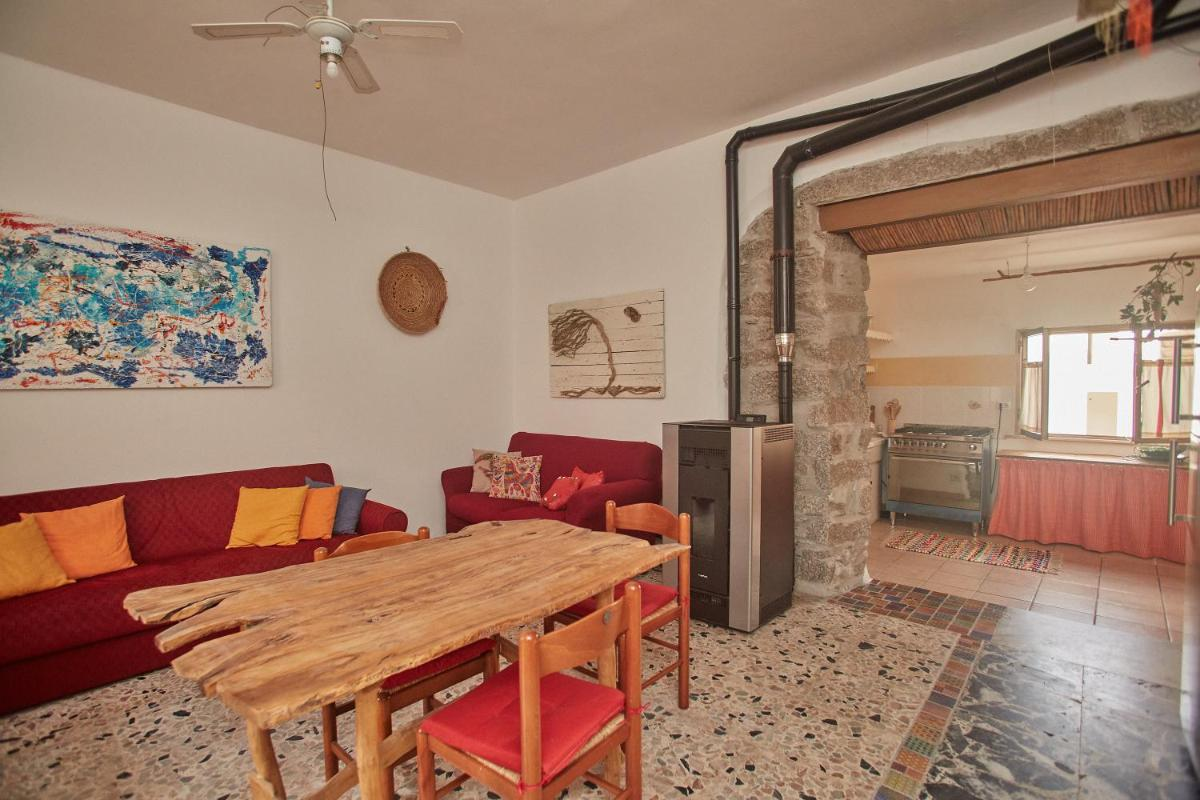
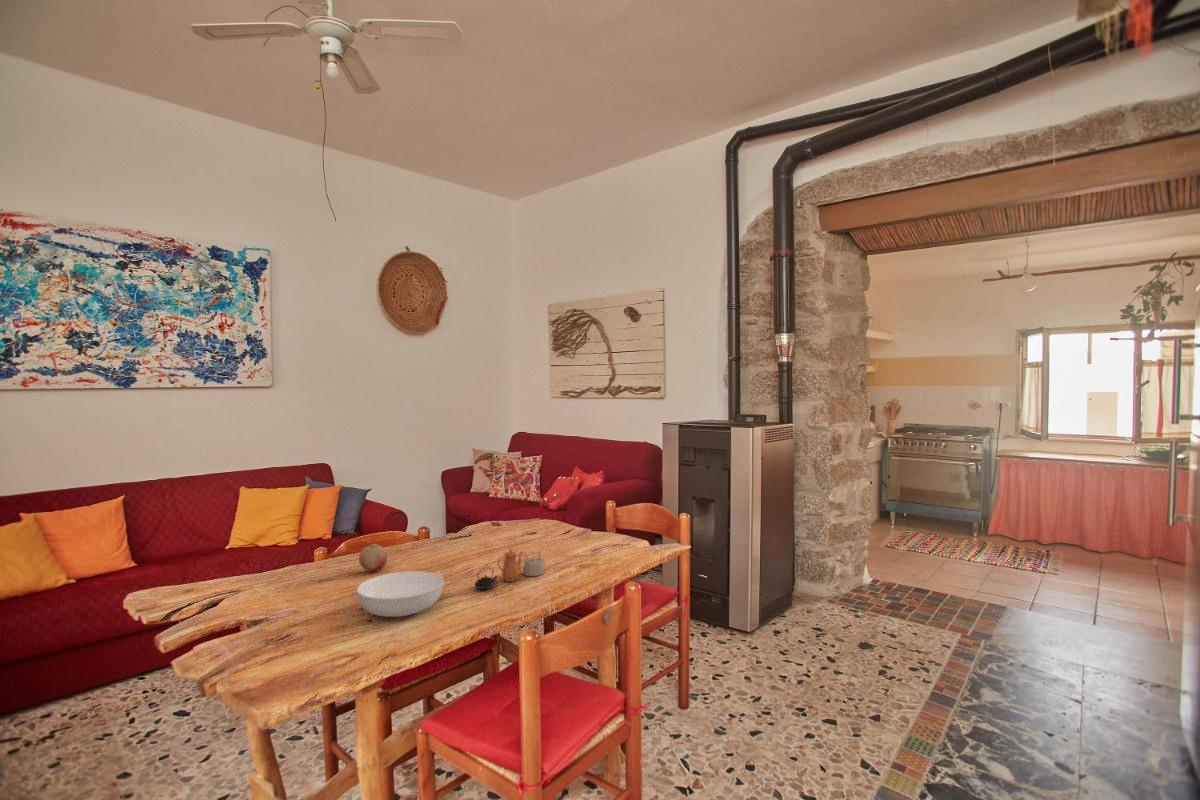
+ serving bowl [355,570,445,618]
+ fruit [358,543,389,573]
+ teapot [473,548,546,590]
